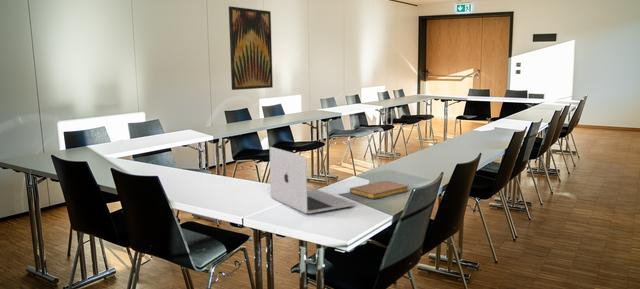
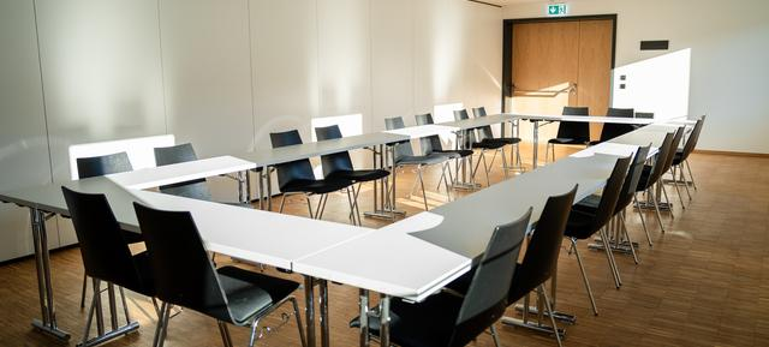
- notebook [349,180,410,200]
- laptop [269,146,356,214]
- wall art [228,5,274,91]
